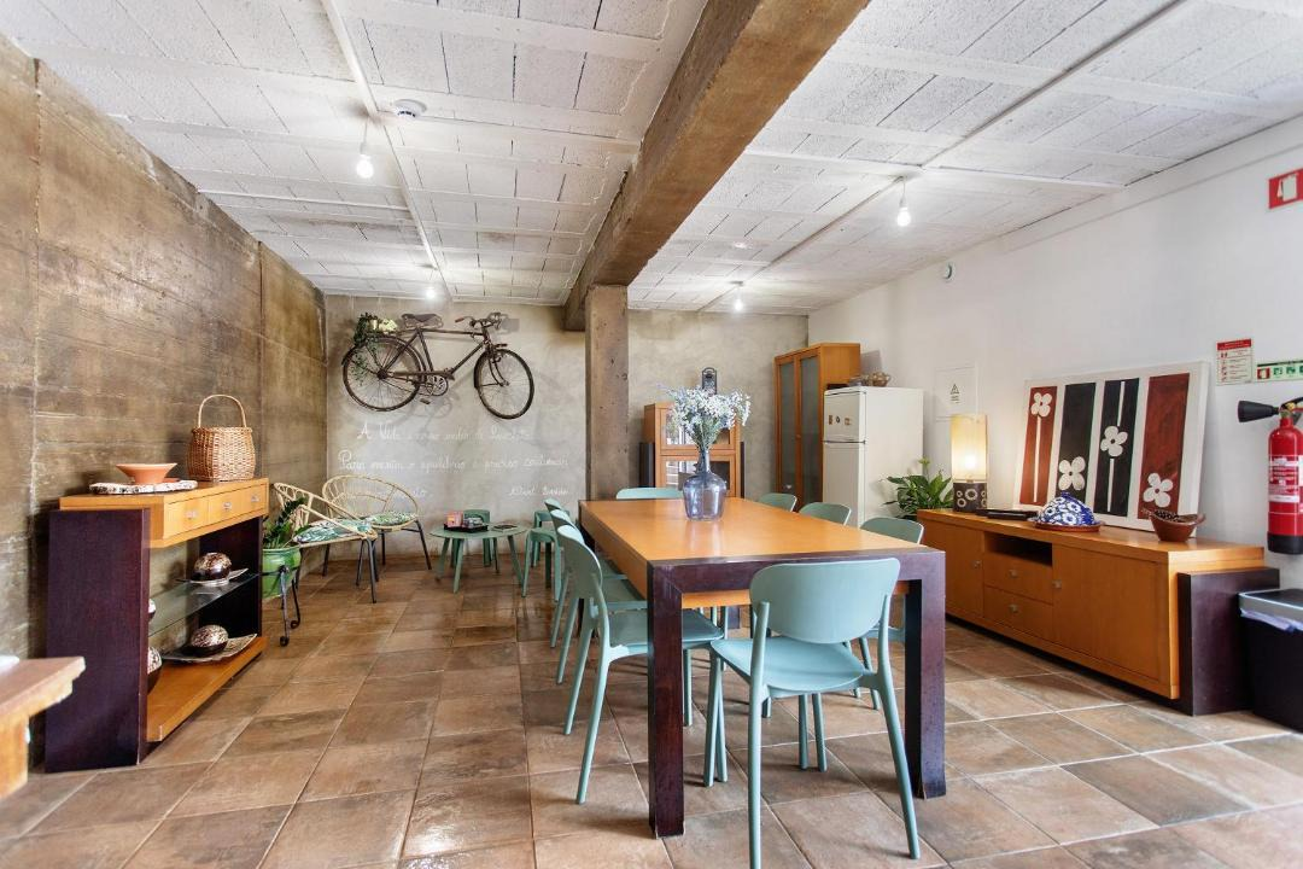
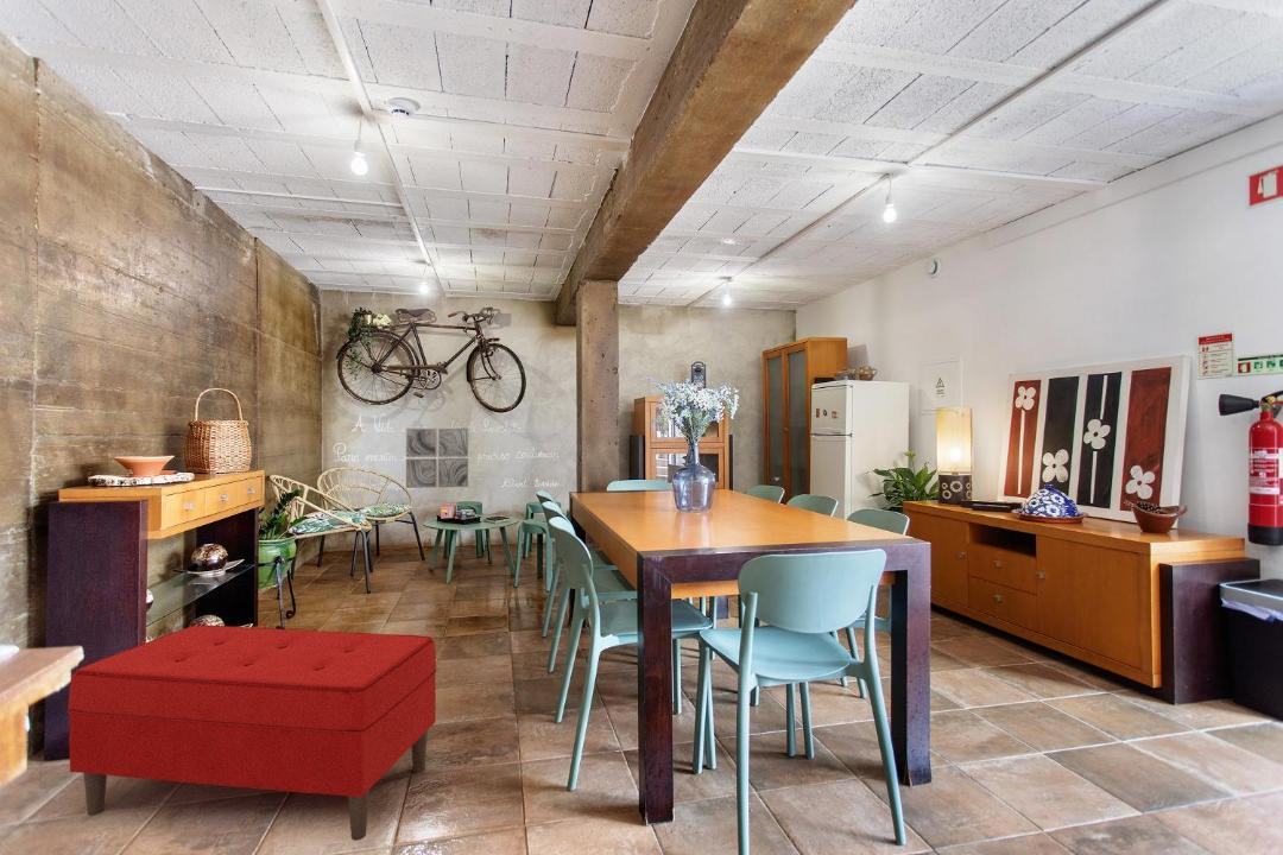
+ wall art [405,428,469,489]
+ bench [67,623,437,842]
